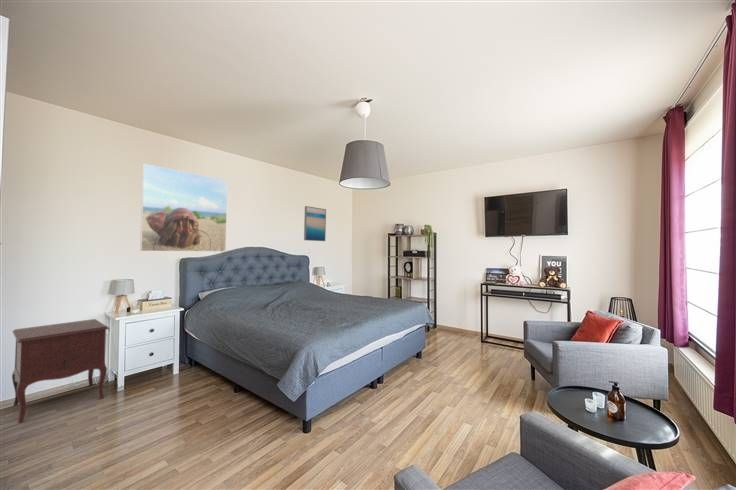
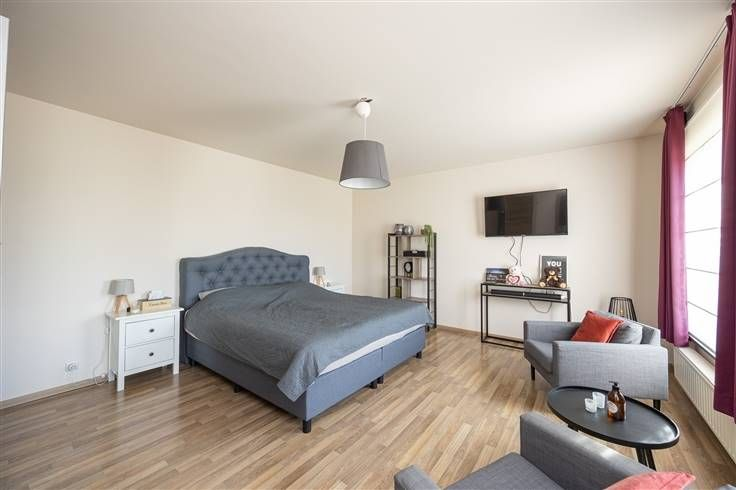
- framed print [139,163,229,253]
- nightstand [11,318,110,424]
- wall art [303,205,327,242]
